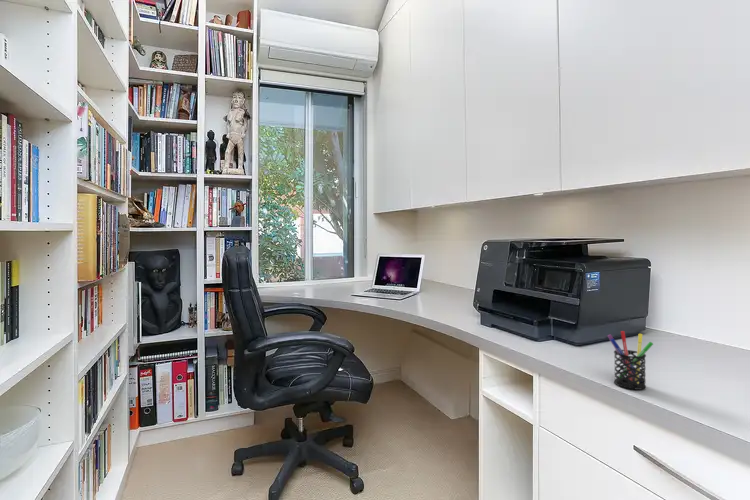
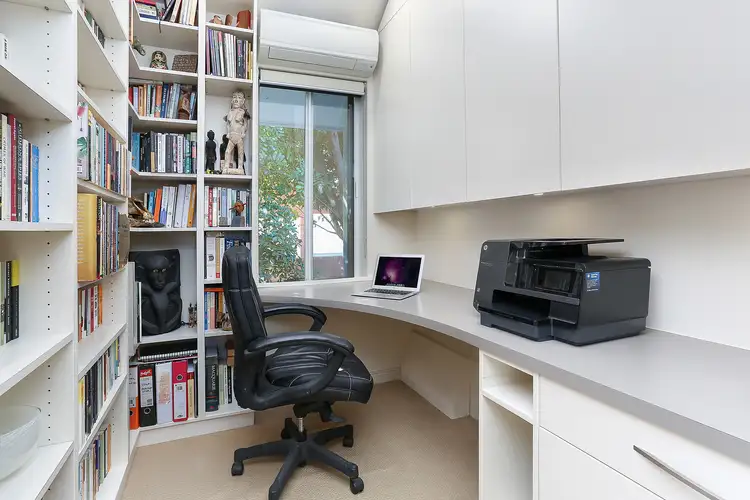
- pen holder [607,330,654,391]
